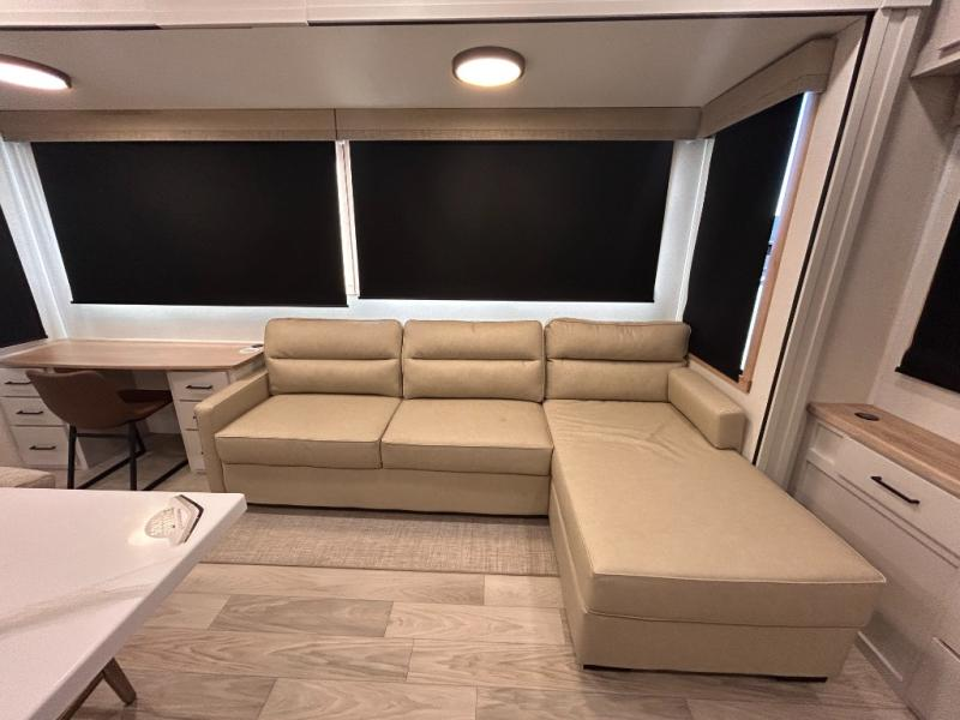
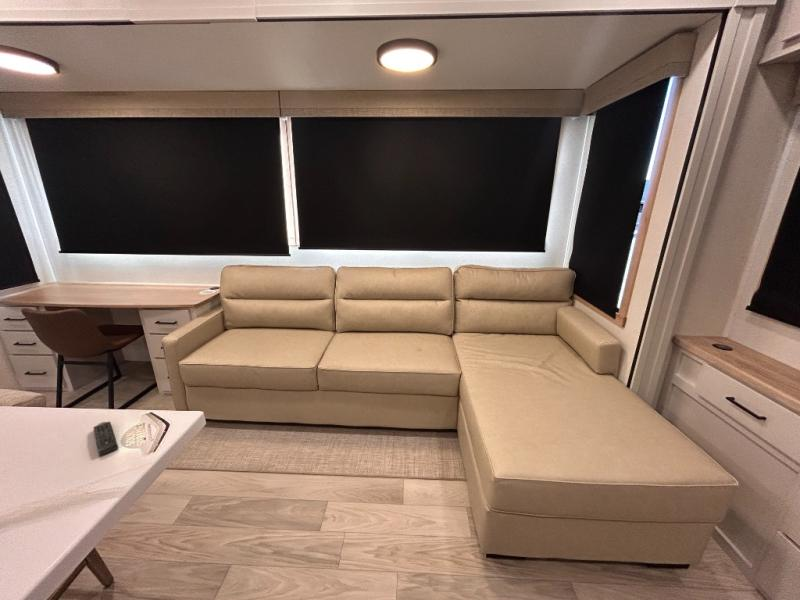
+ remote control [92,421,119,456]
